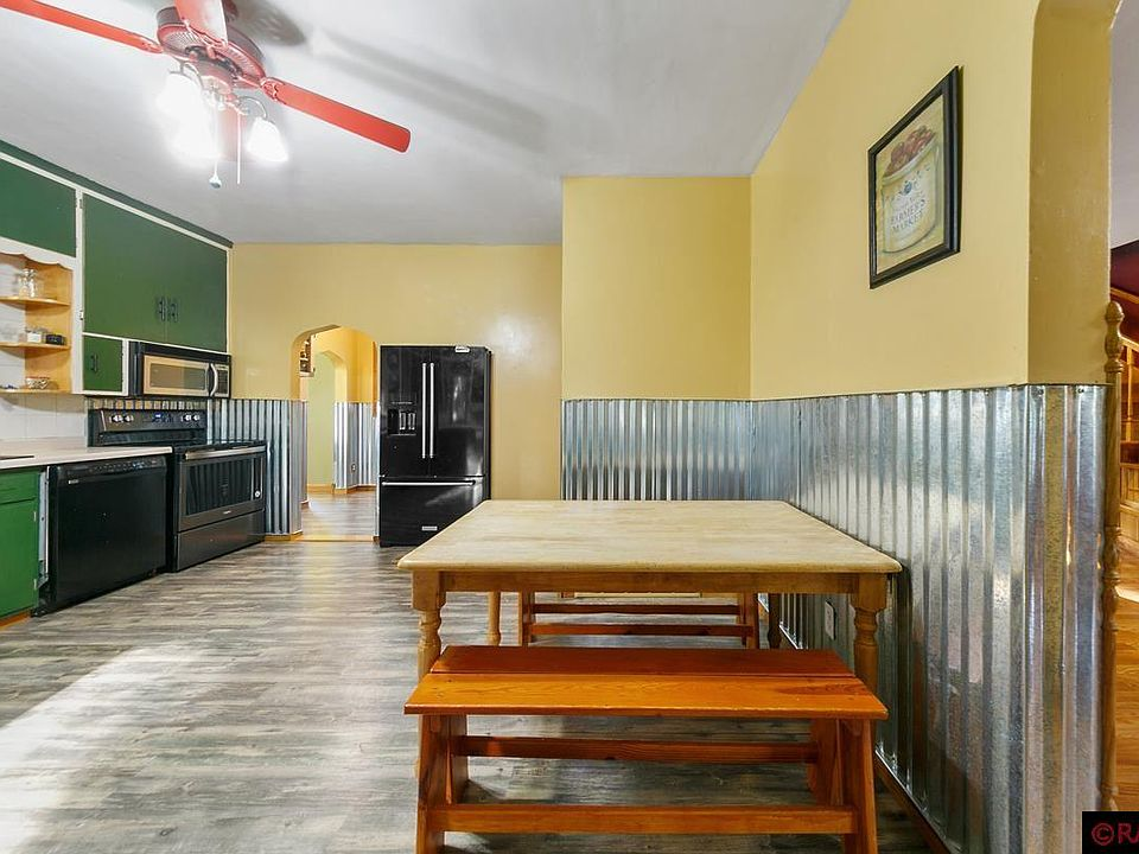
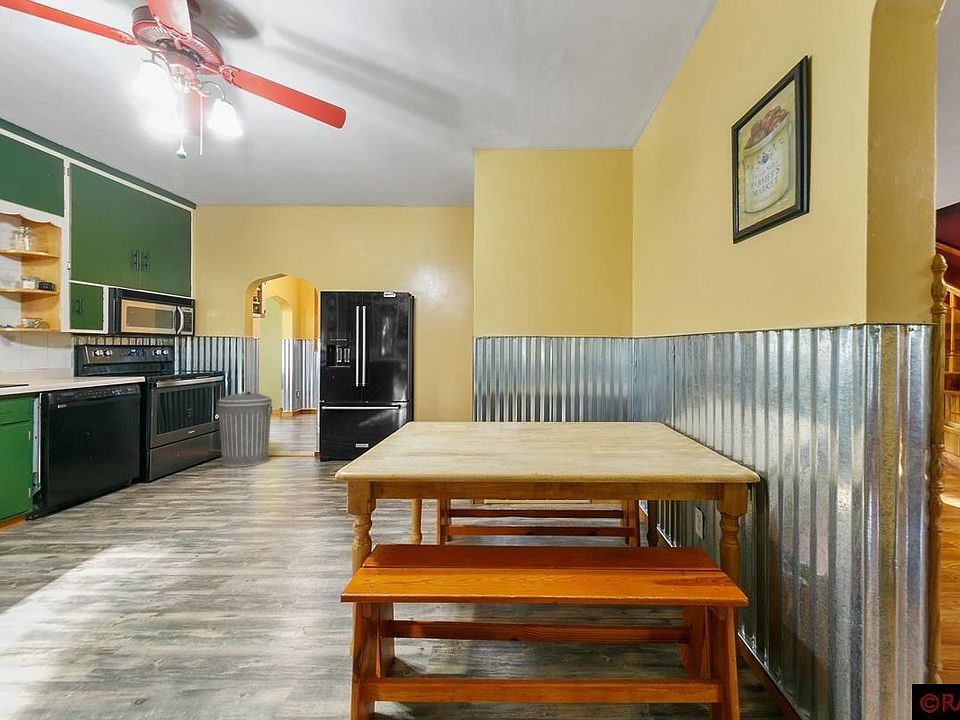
+ trash can [217,390,273,467]
